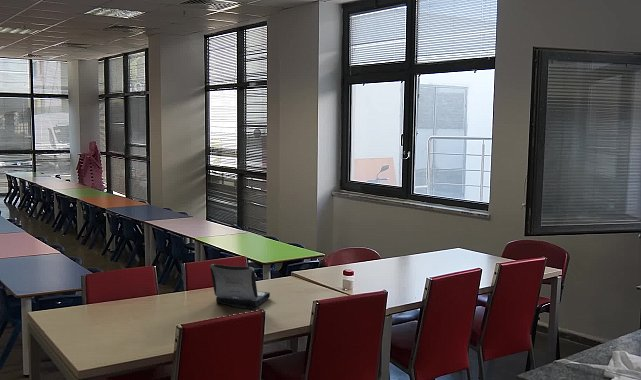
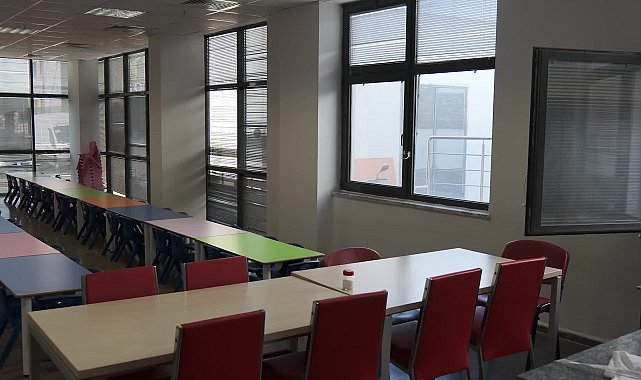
- laptop [209,263,271,310]
